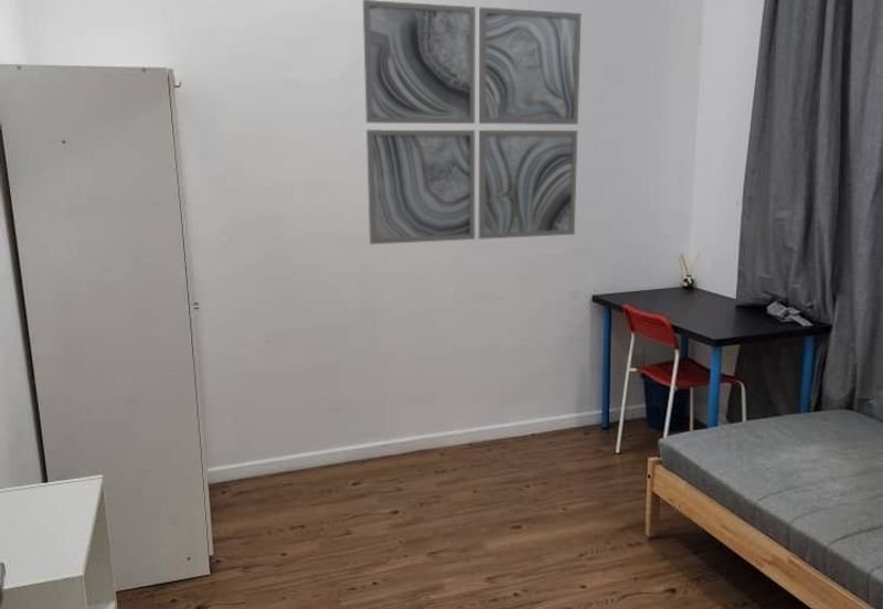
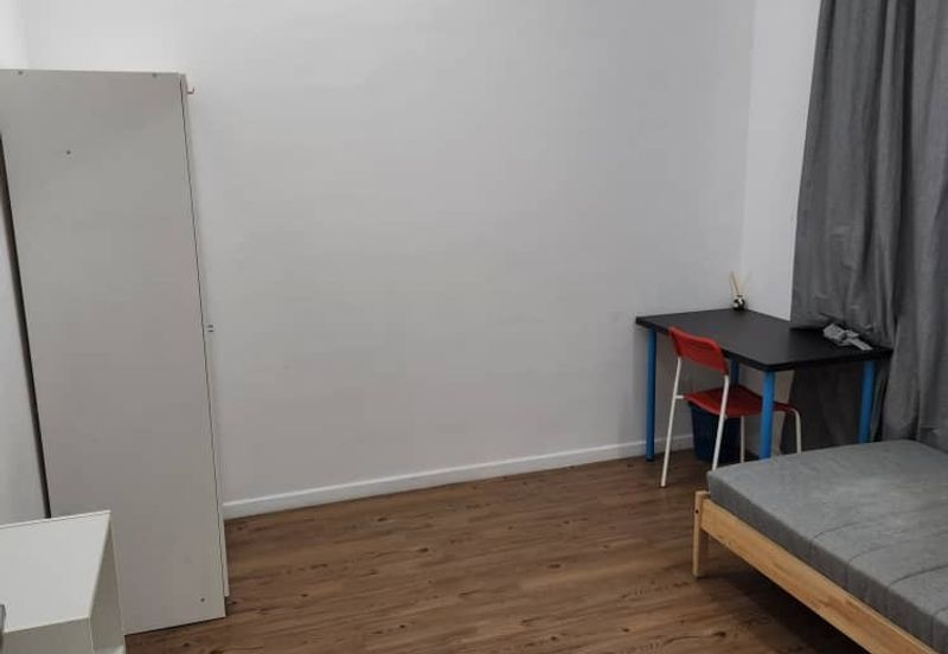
- wall art [362,0,583,245]
